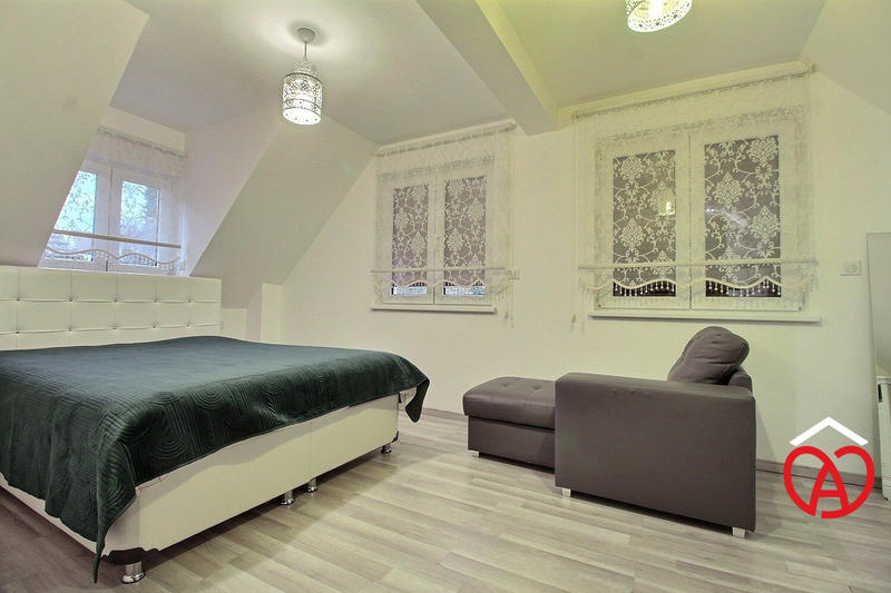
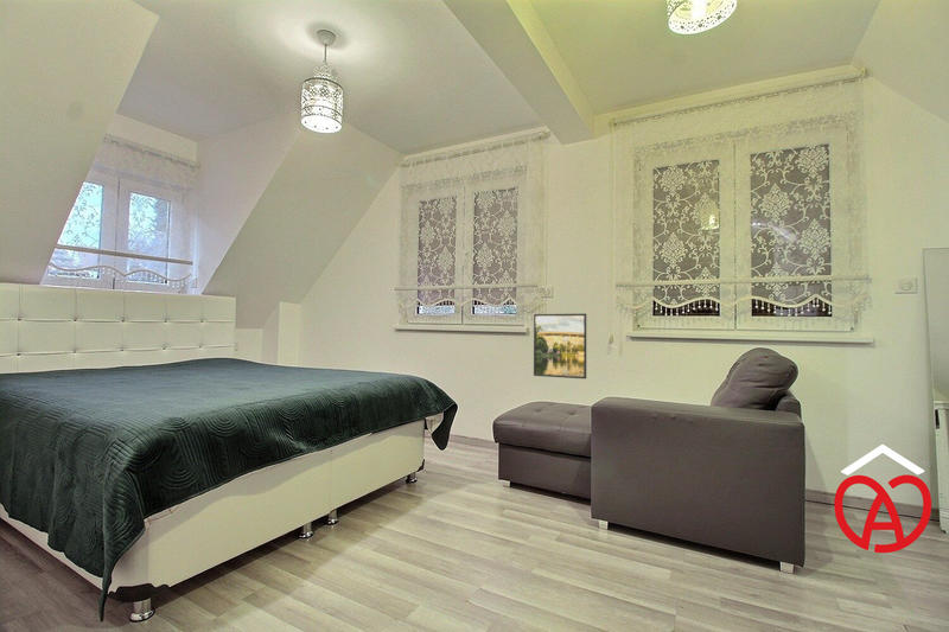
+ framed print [533,312,587,379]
